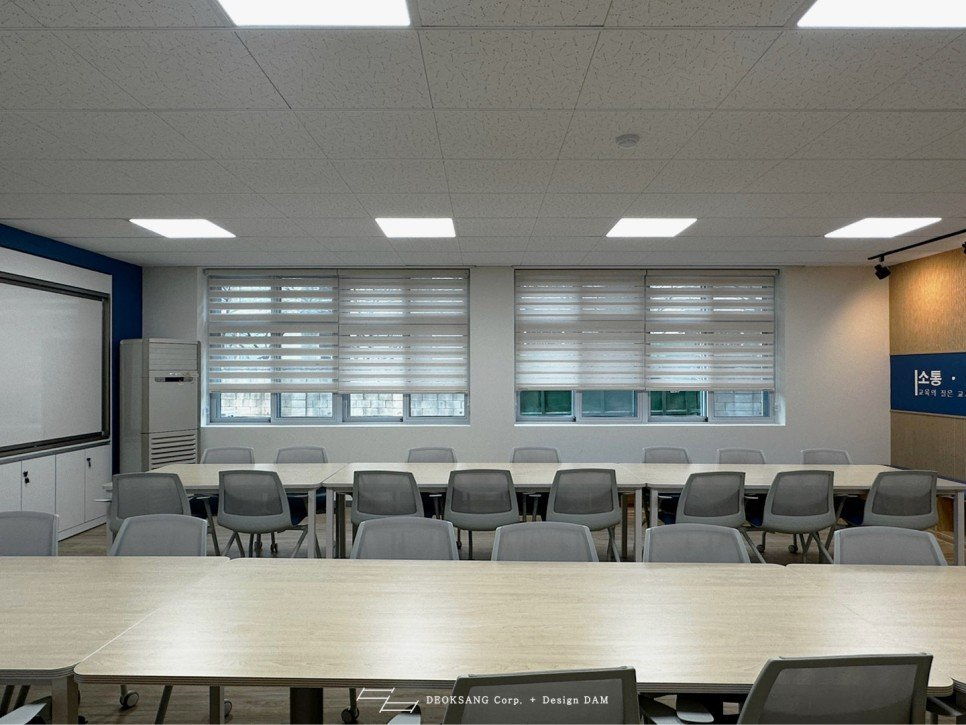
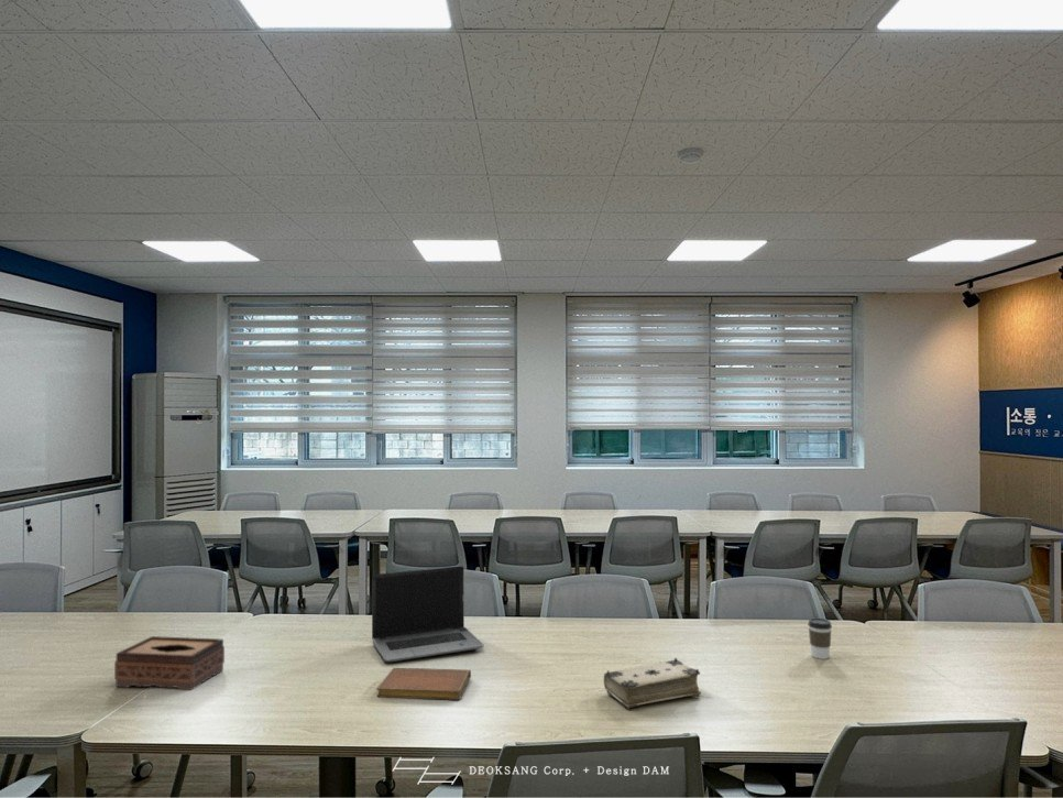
+ coffee cup [807,617,833,660]
+ notebook [376,667,472,701]
+ tissue box [113,635,226,691]
+ laptop computer [371,565,485,663]
+ book [603,657,702,711]
